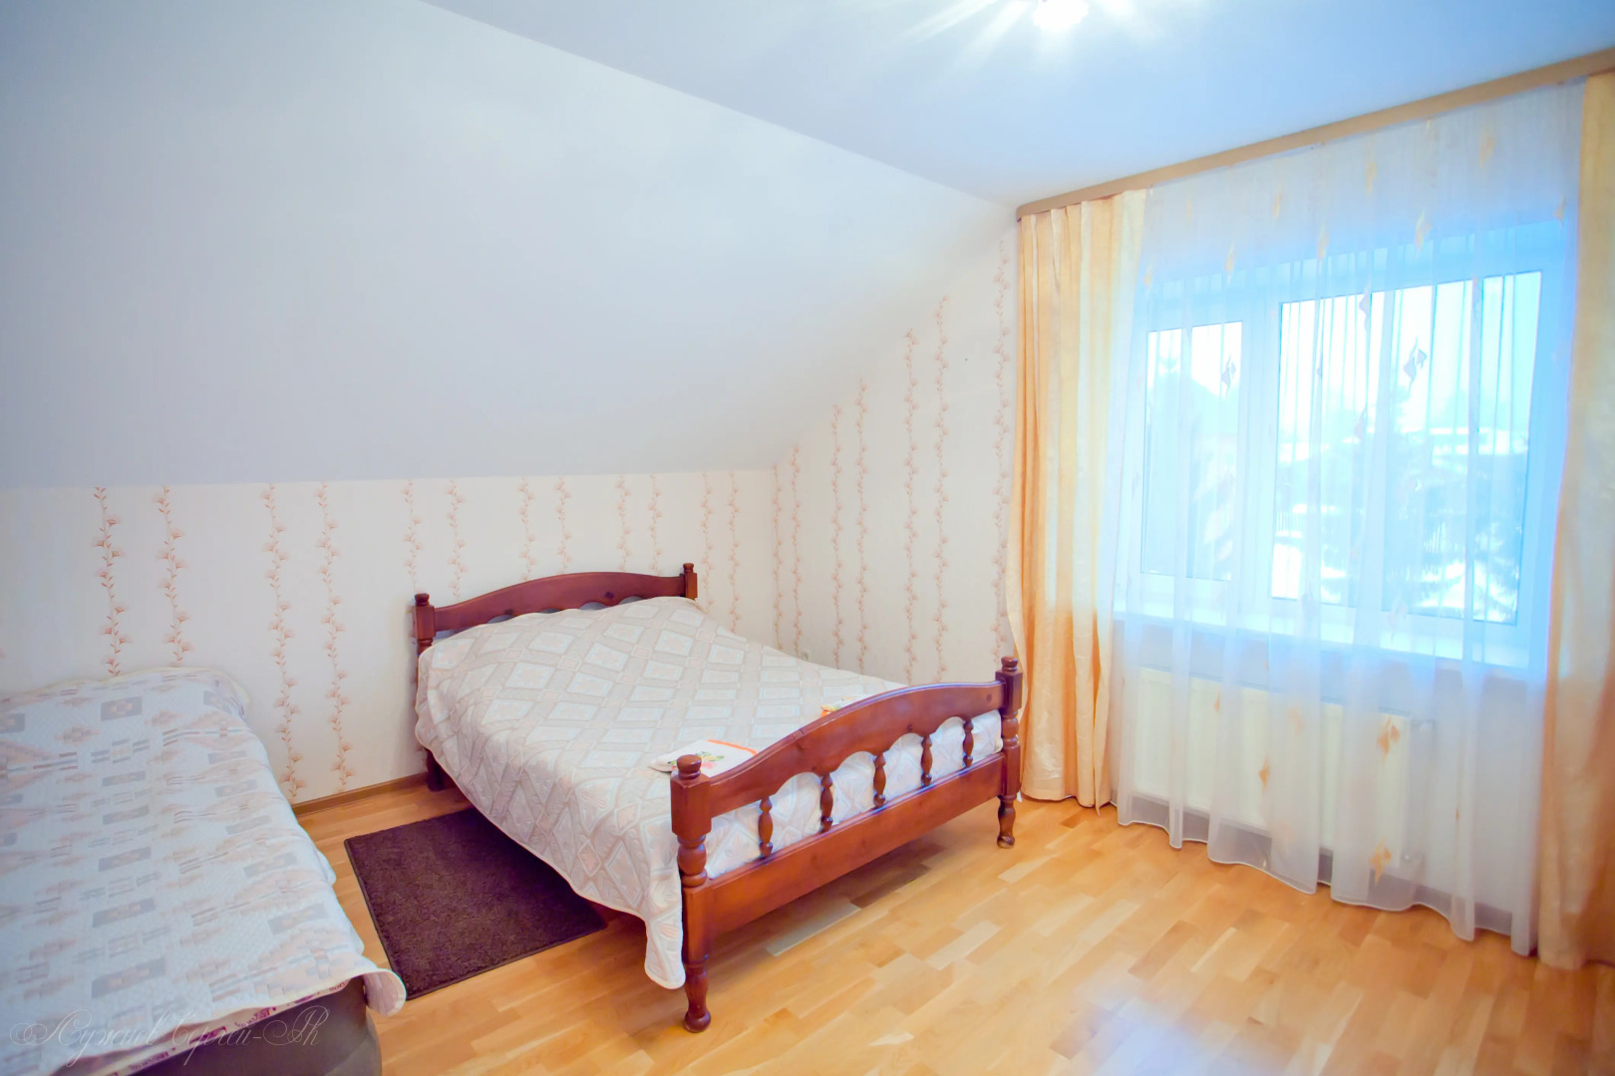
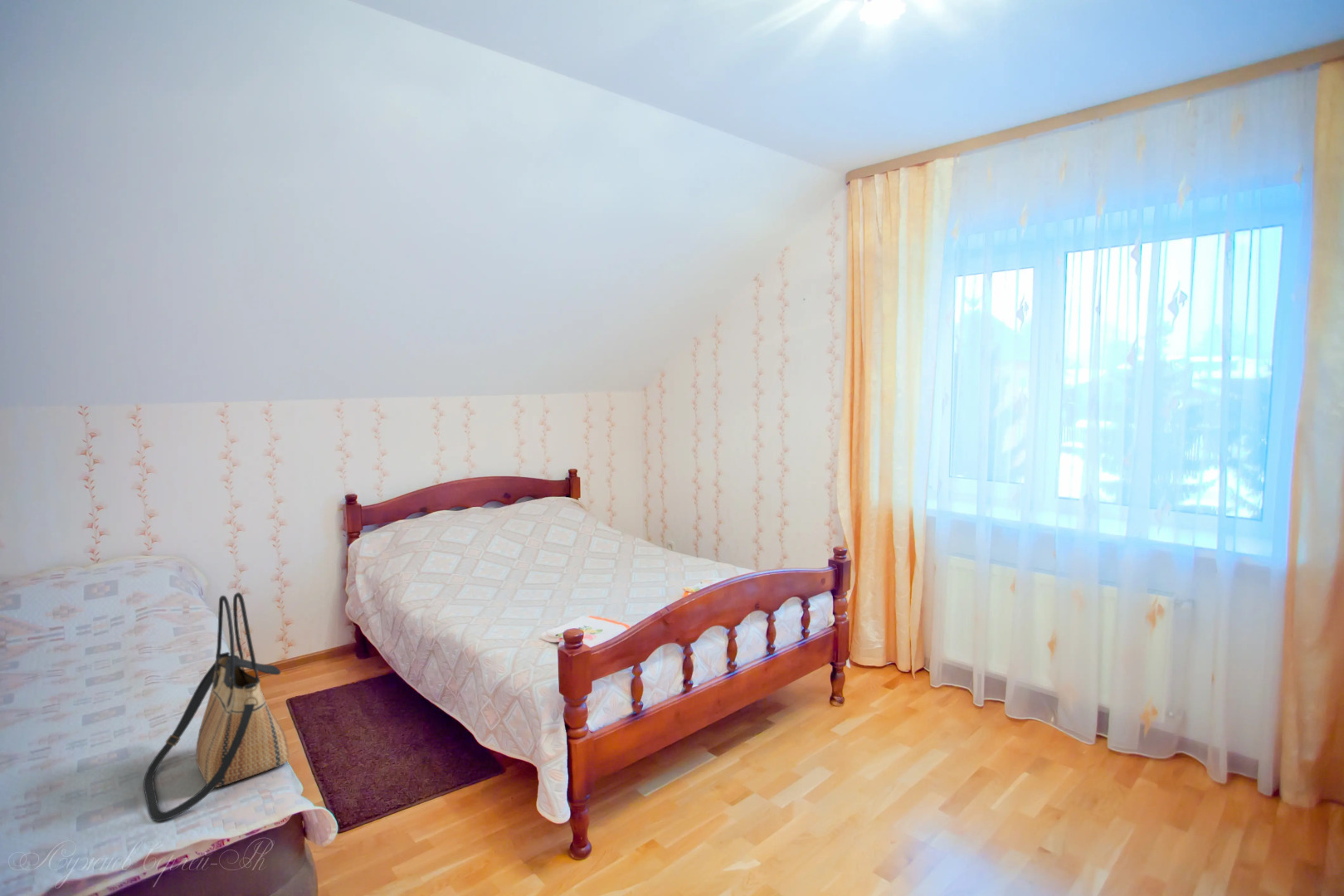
+ tote bag [143,592,290,822]
